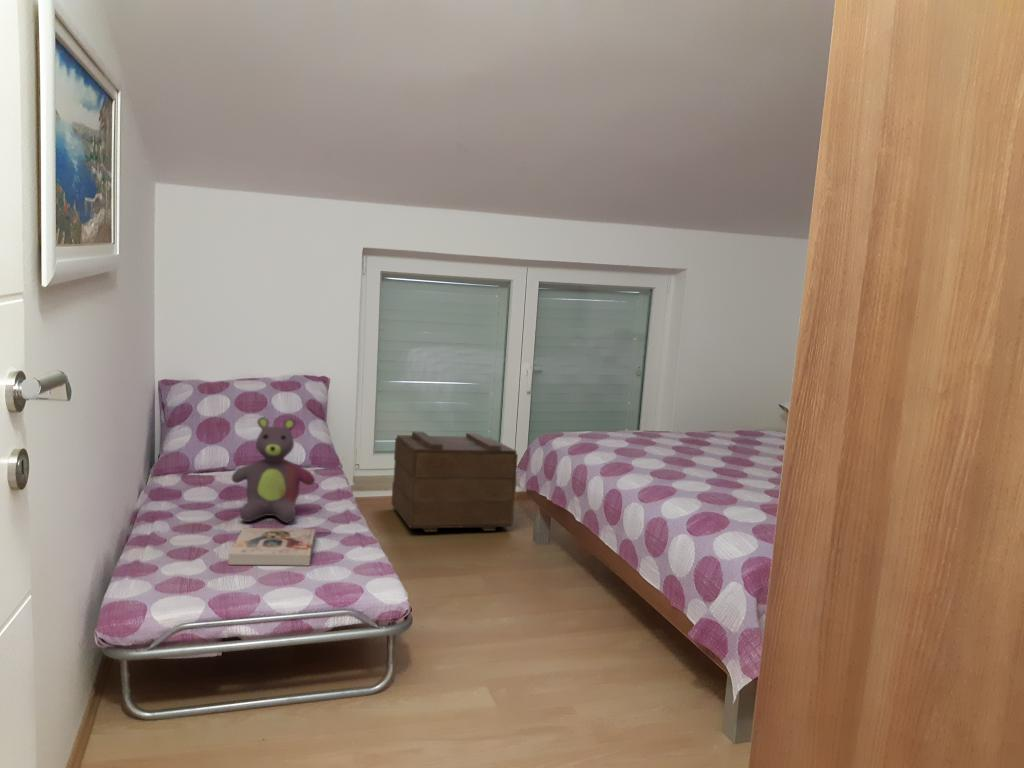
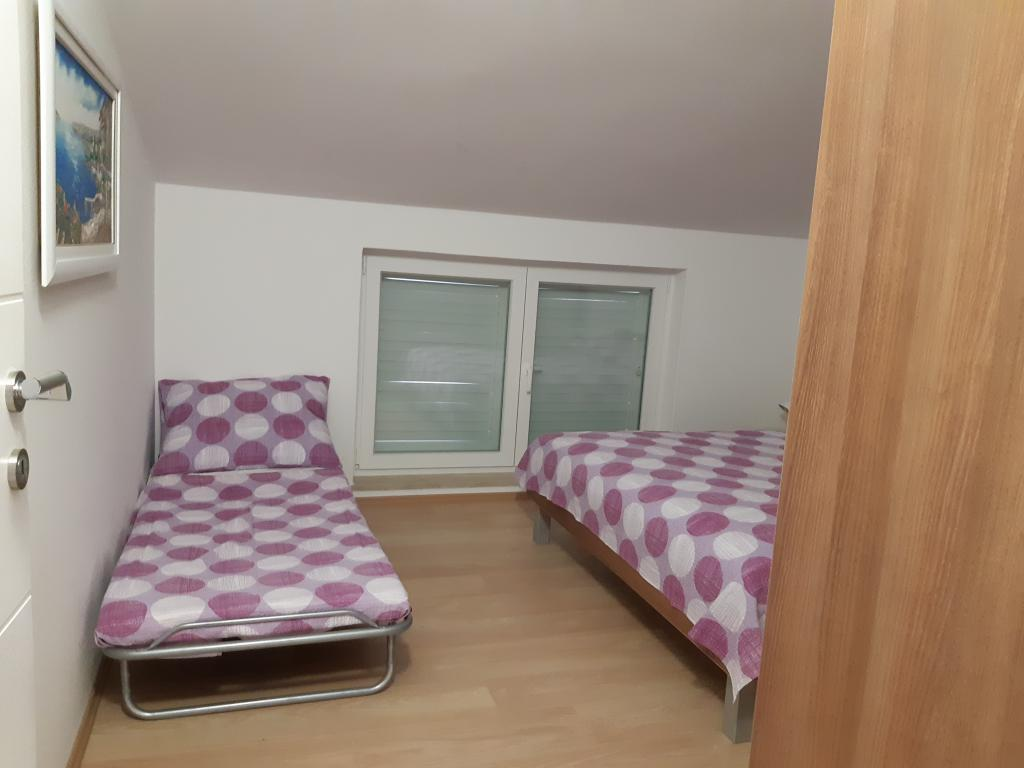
- wooden crate [391,431,519,533]
- book [227,527,316,567]
- stuffed bear [231,416,316,524]
